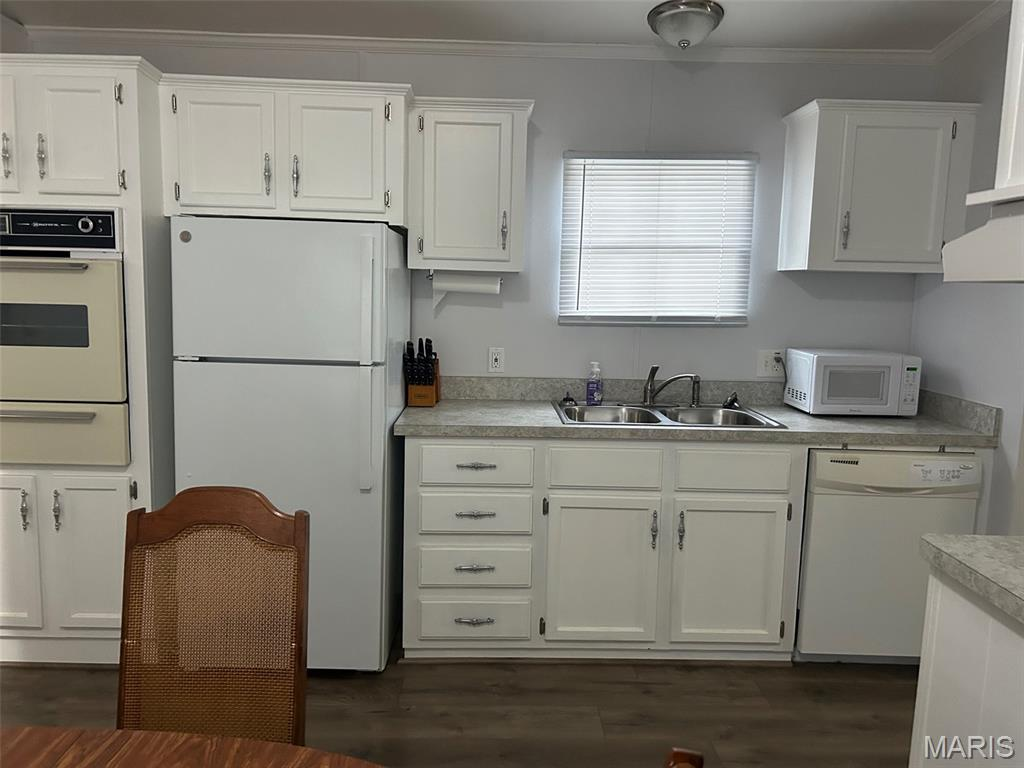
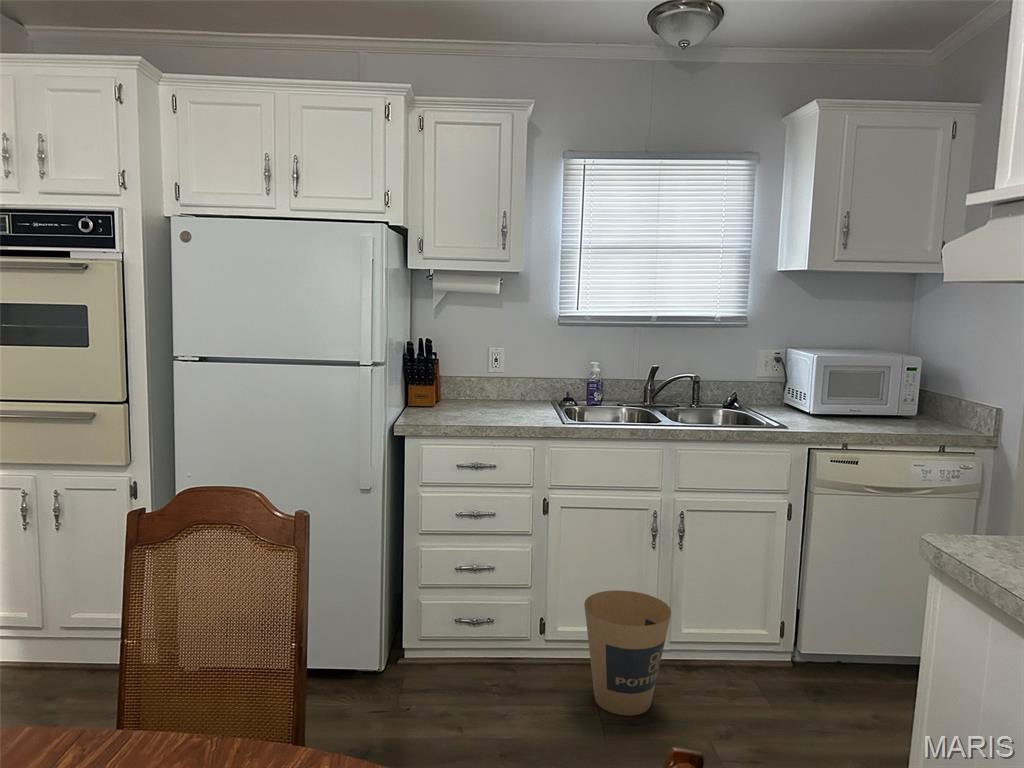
+ trash can [583,589,672,716]
